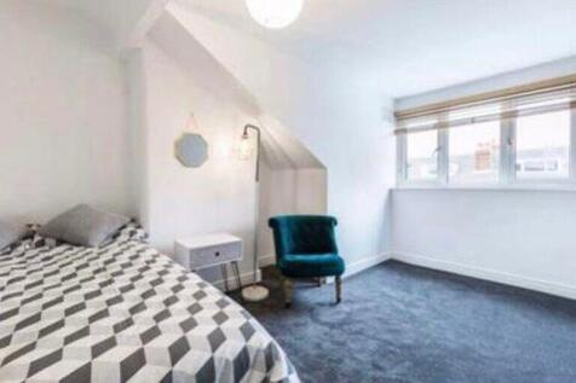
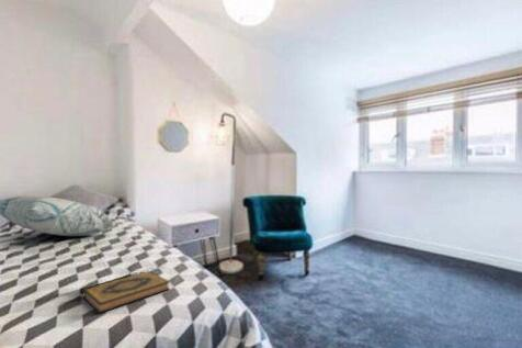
+ hardback book [81,270,171,314]
+ decorative pillow [0,195,114,237]
